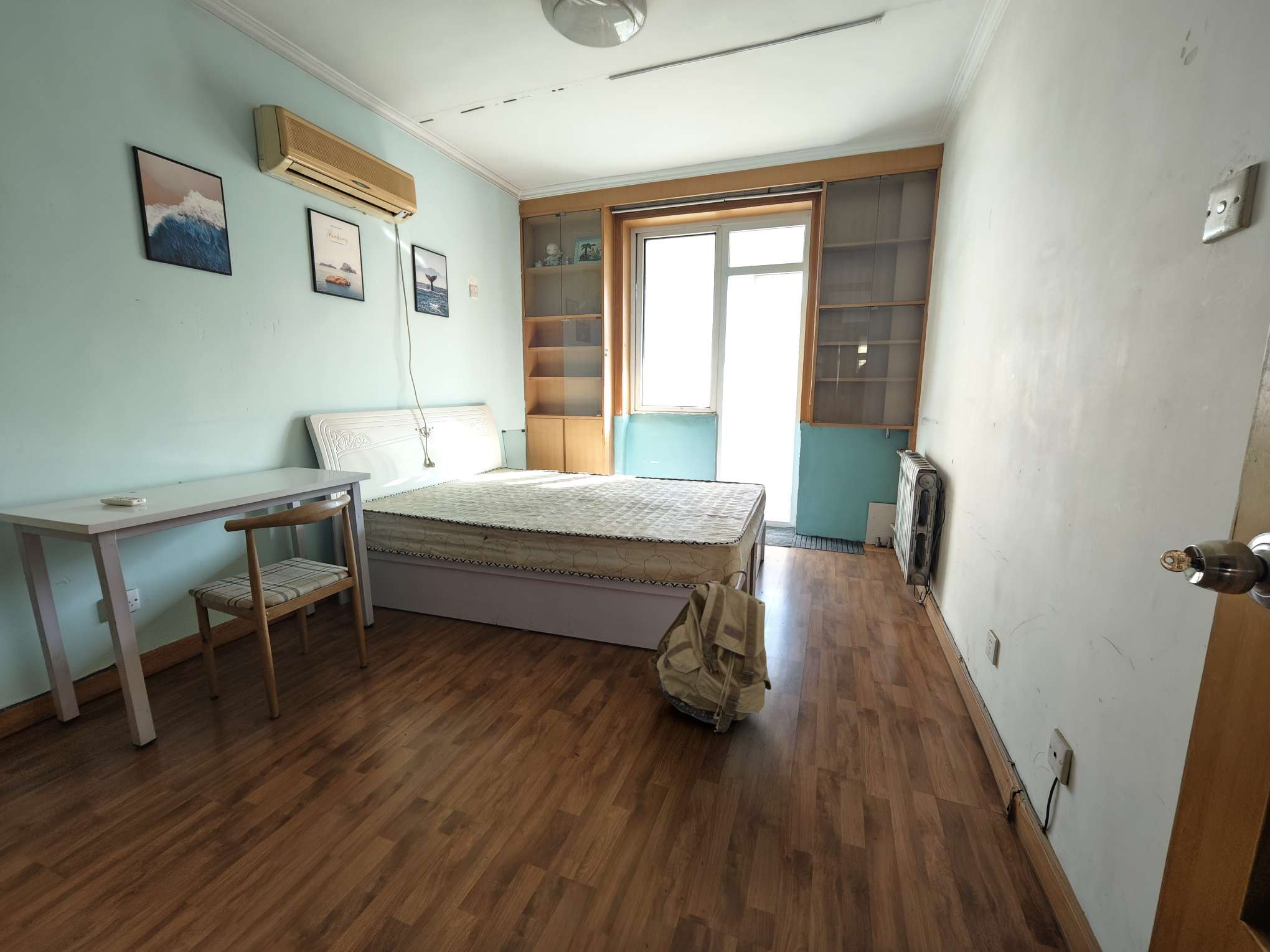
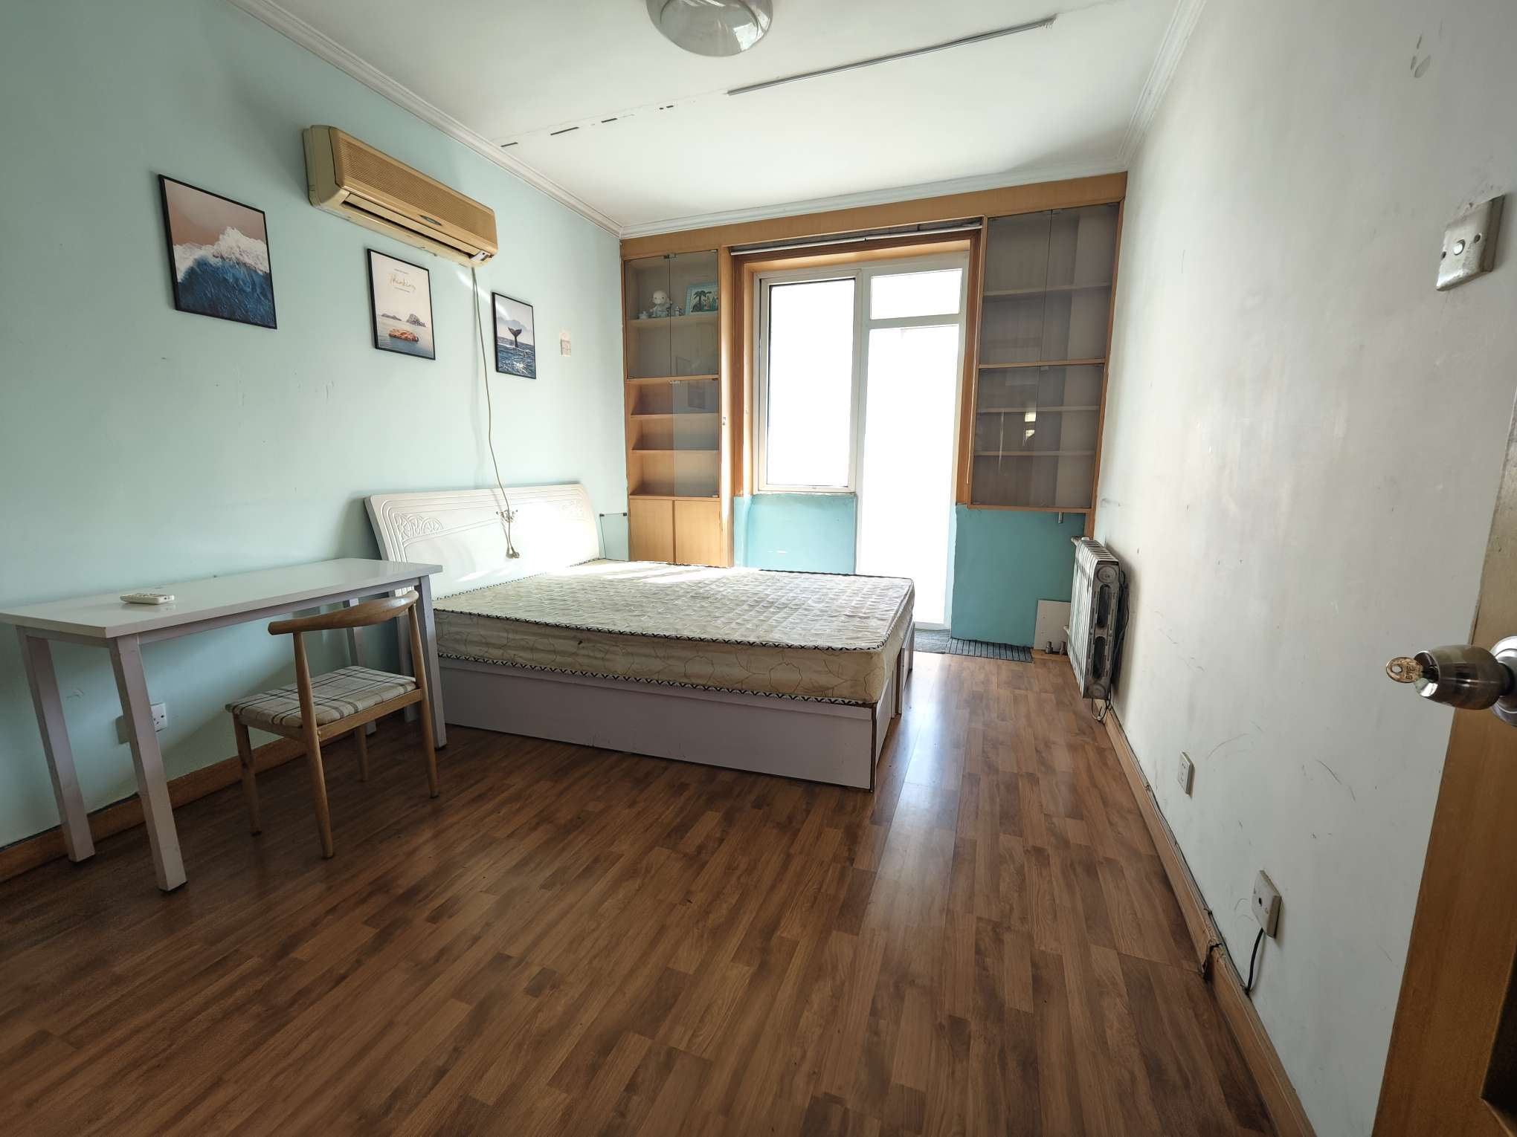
- backpack [648,570,772,733]
